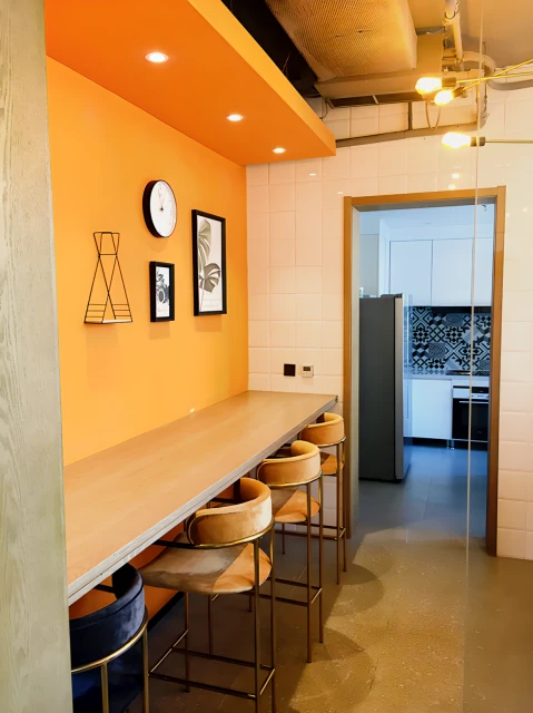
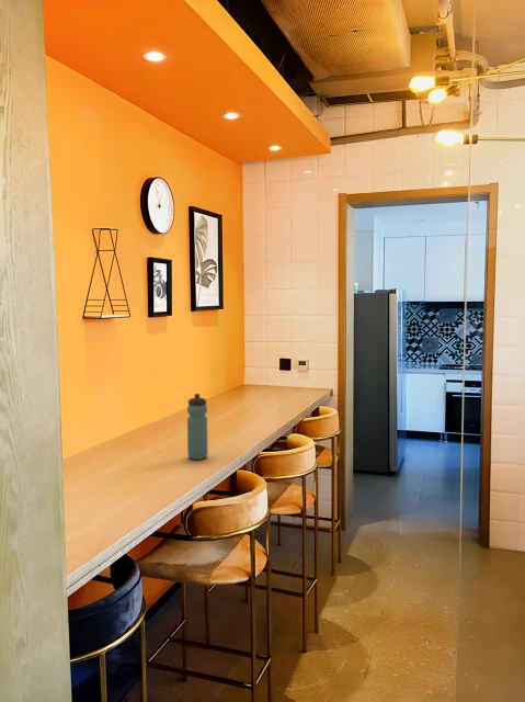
+ water bottle [186,393,209,461]
